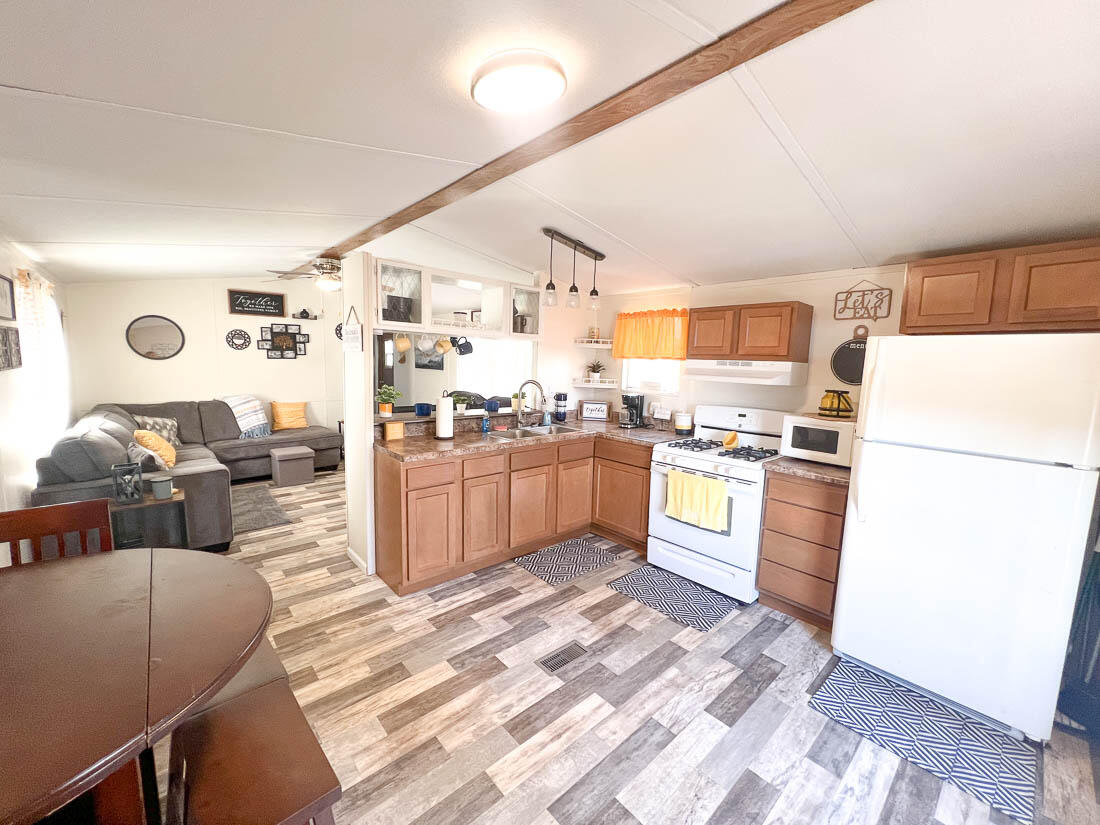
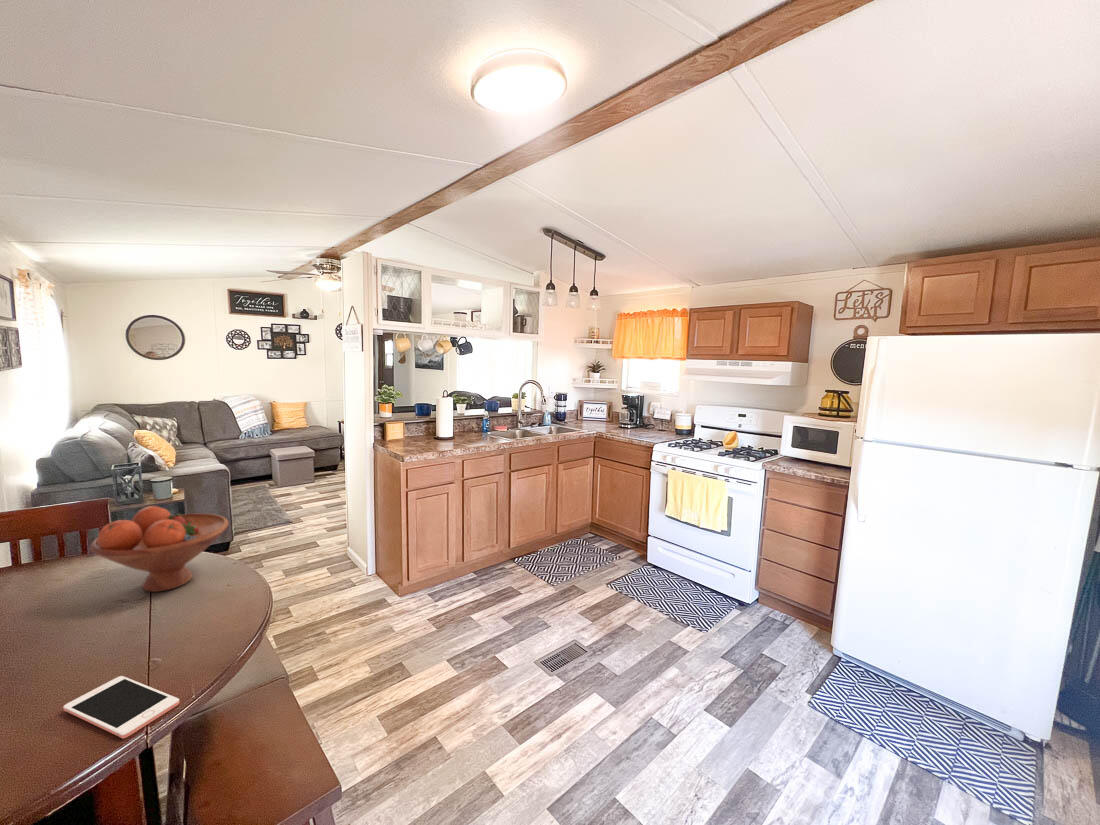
+ fruit bowl [89,505,230,593]
+ cell phone [62,675,180,740]
